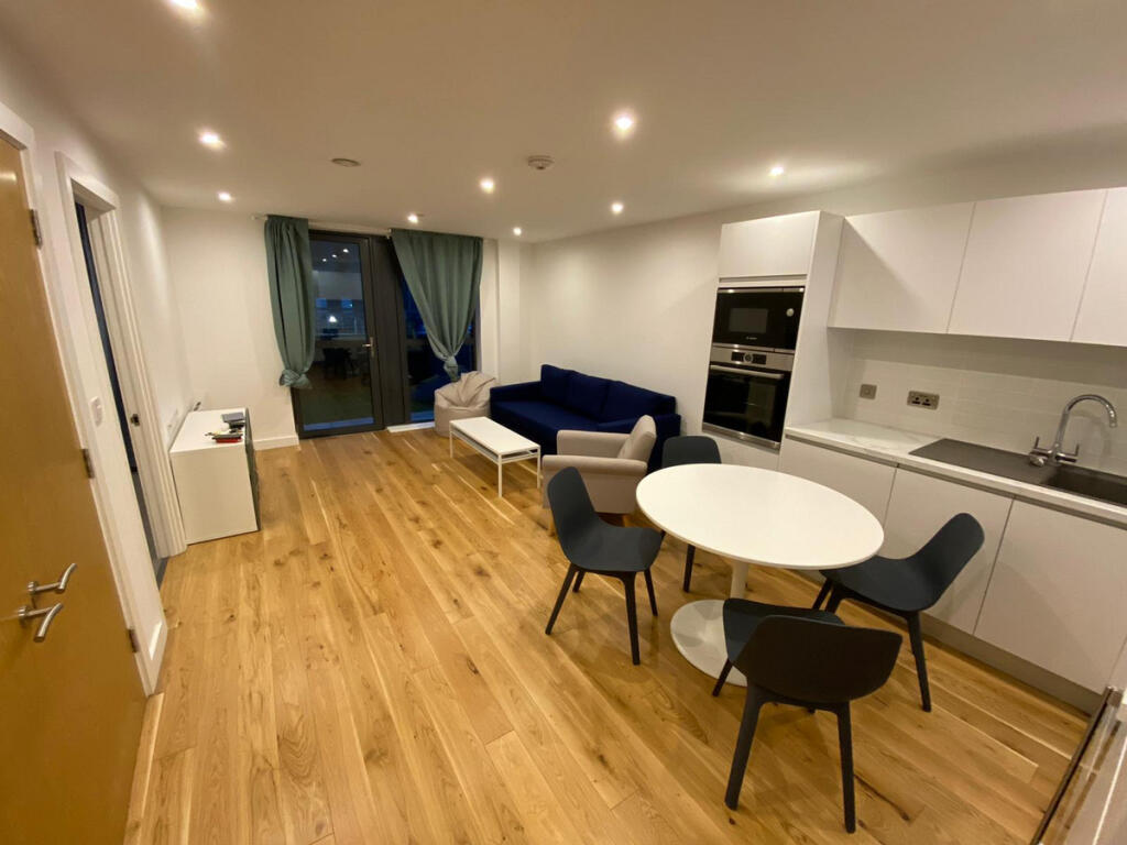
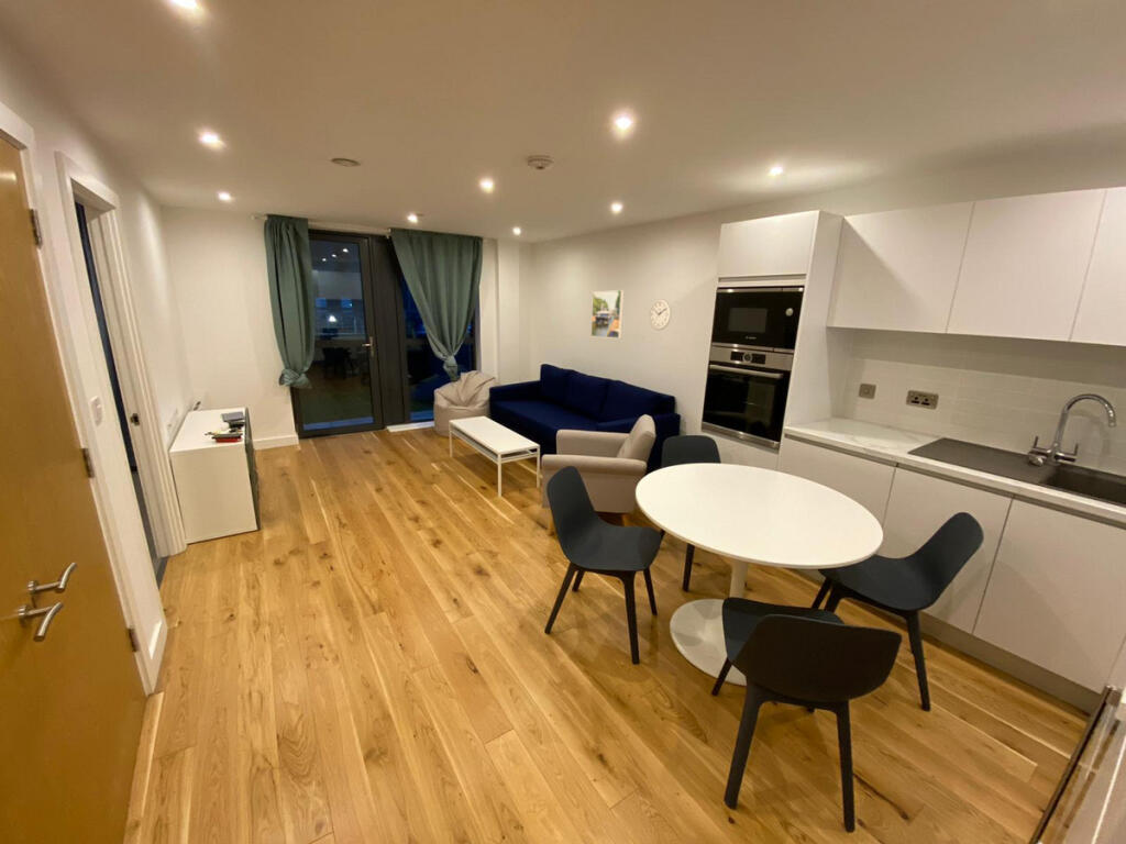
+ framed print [590,289,625,340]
+ wall clock [648,298,672,331]
